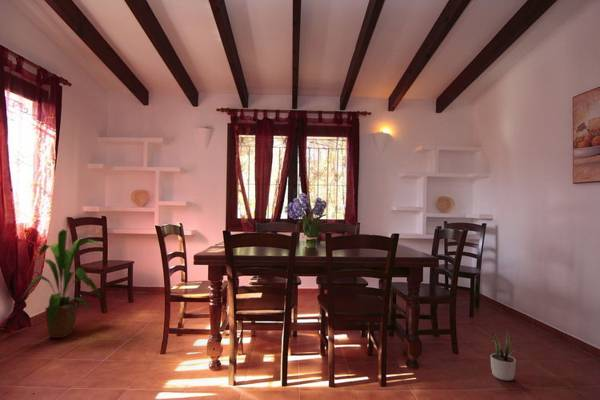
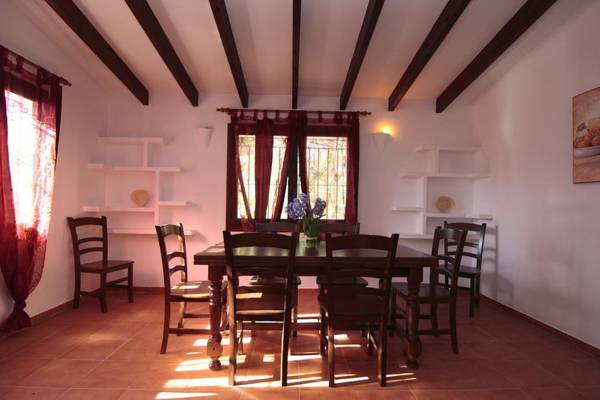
- potted plant [490,329,518,382]
- house plant [19,229,104,339]
